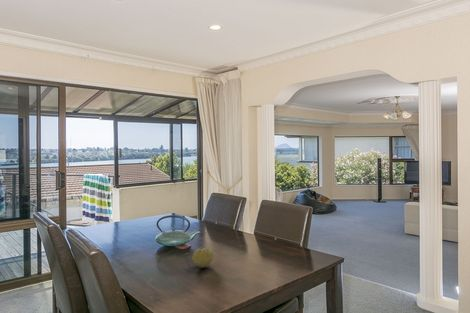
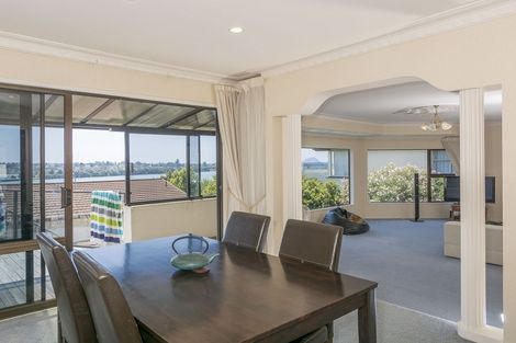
- fruit [191,247,215,268]
